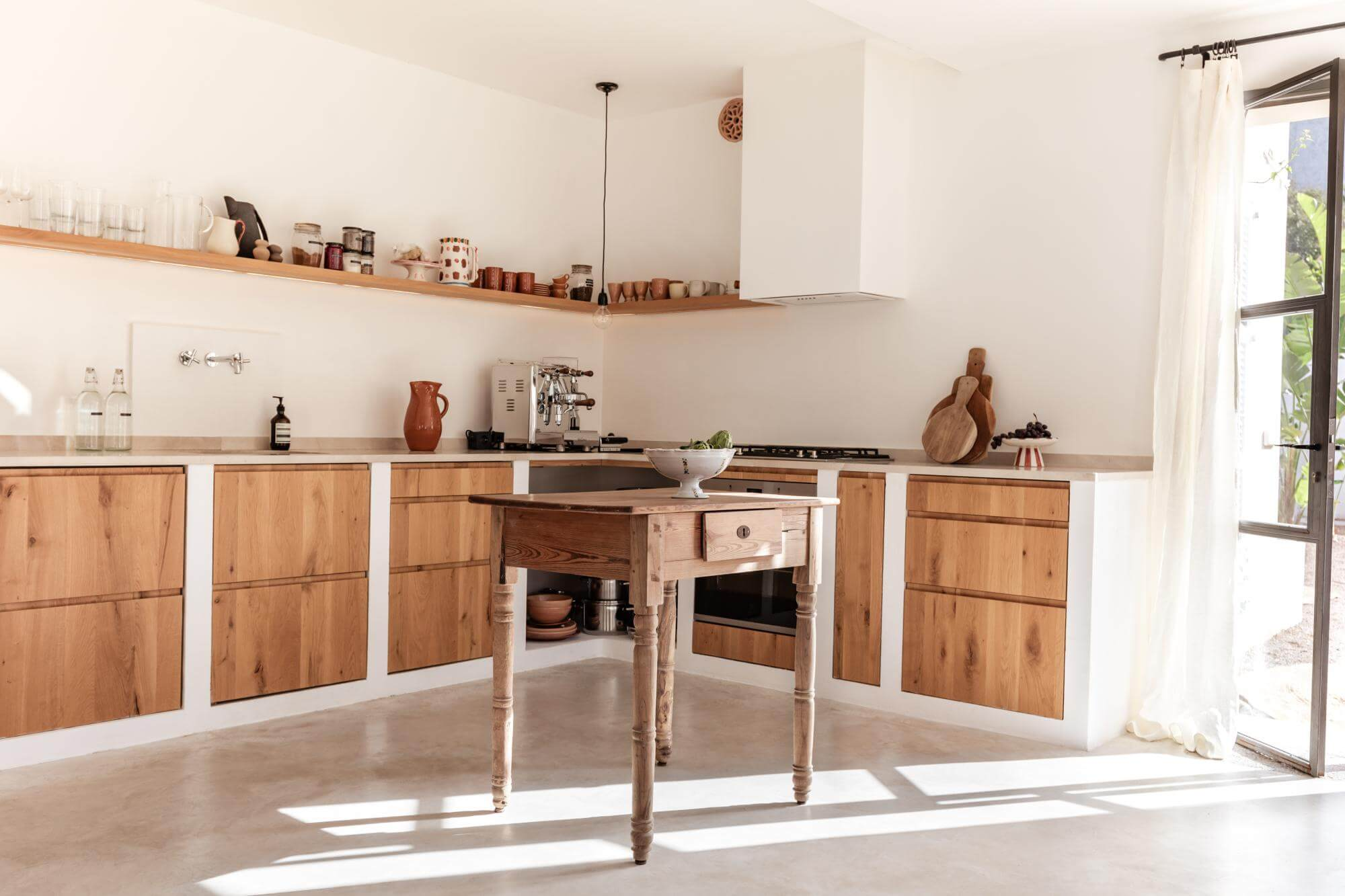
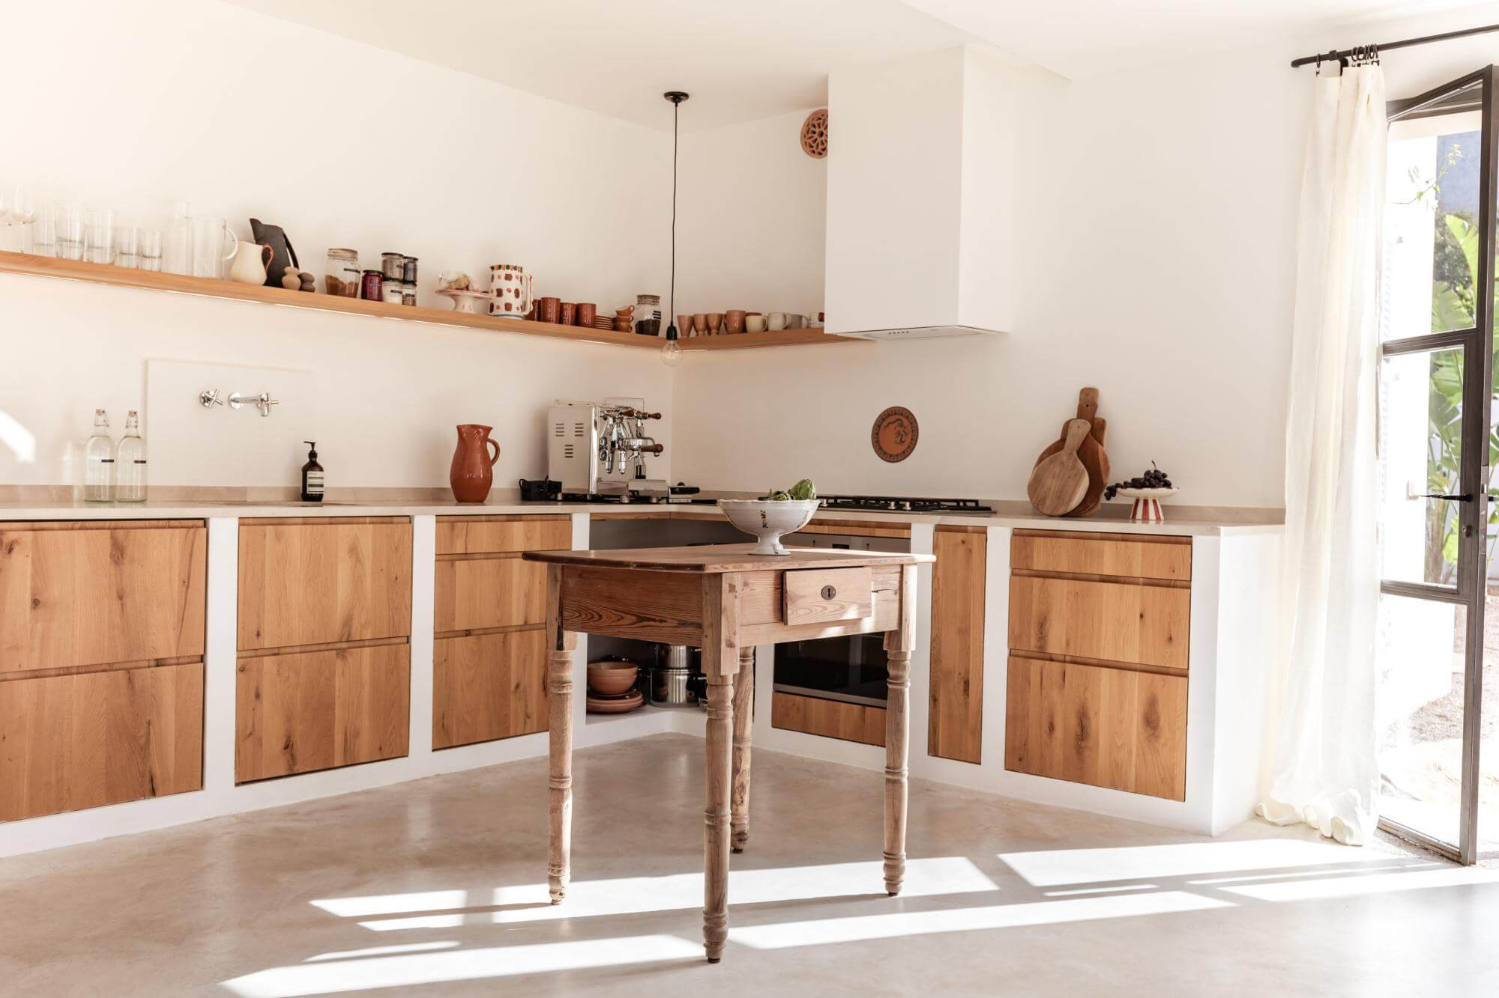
+ decorative plate [870,405,919,464]
